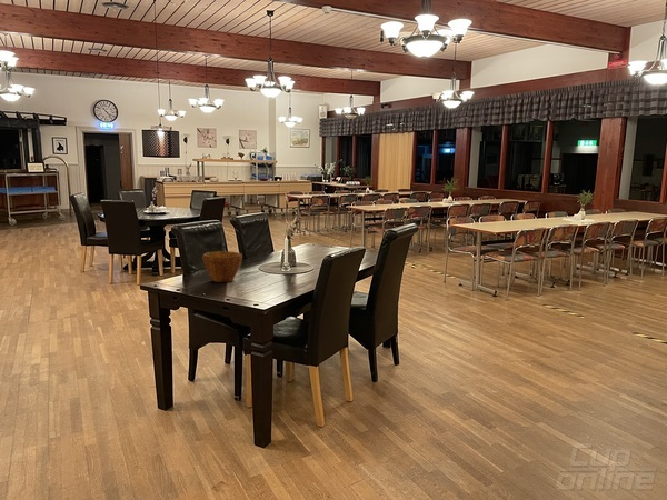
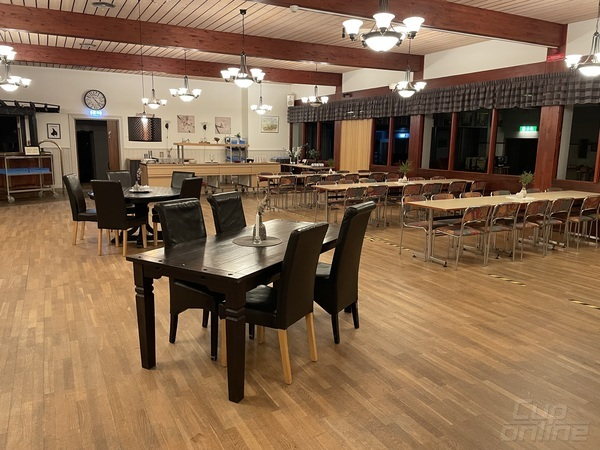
- bowl [201,250,243,283]
